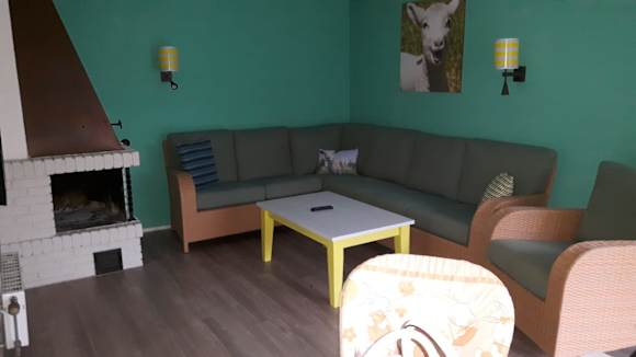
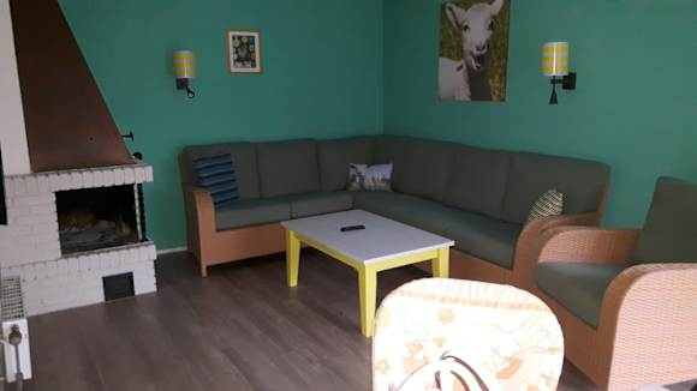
+ wall art [225,26,263,76]
